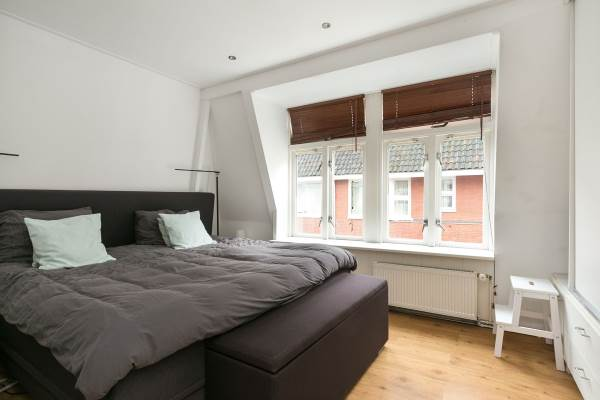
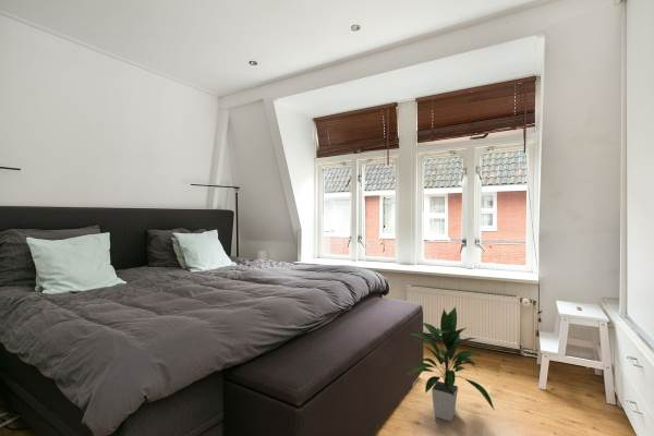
+ indoor plant [407,306,496,423]
